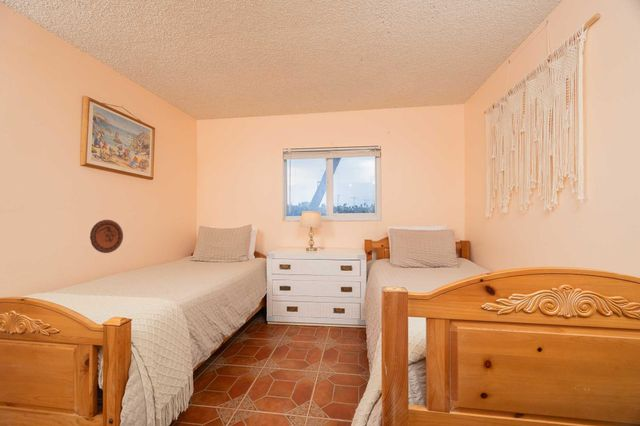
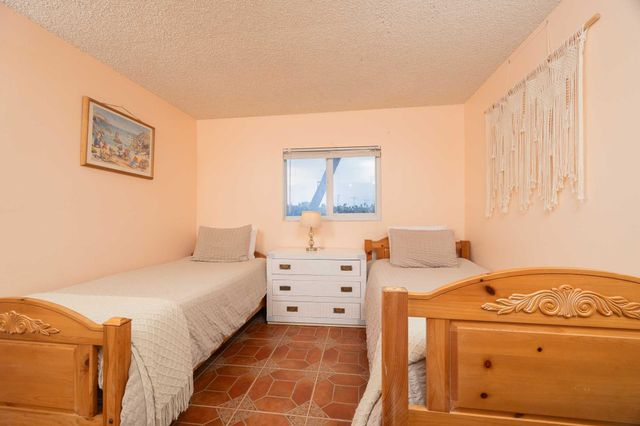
- decorative plate [89,219,124,254]
